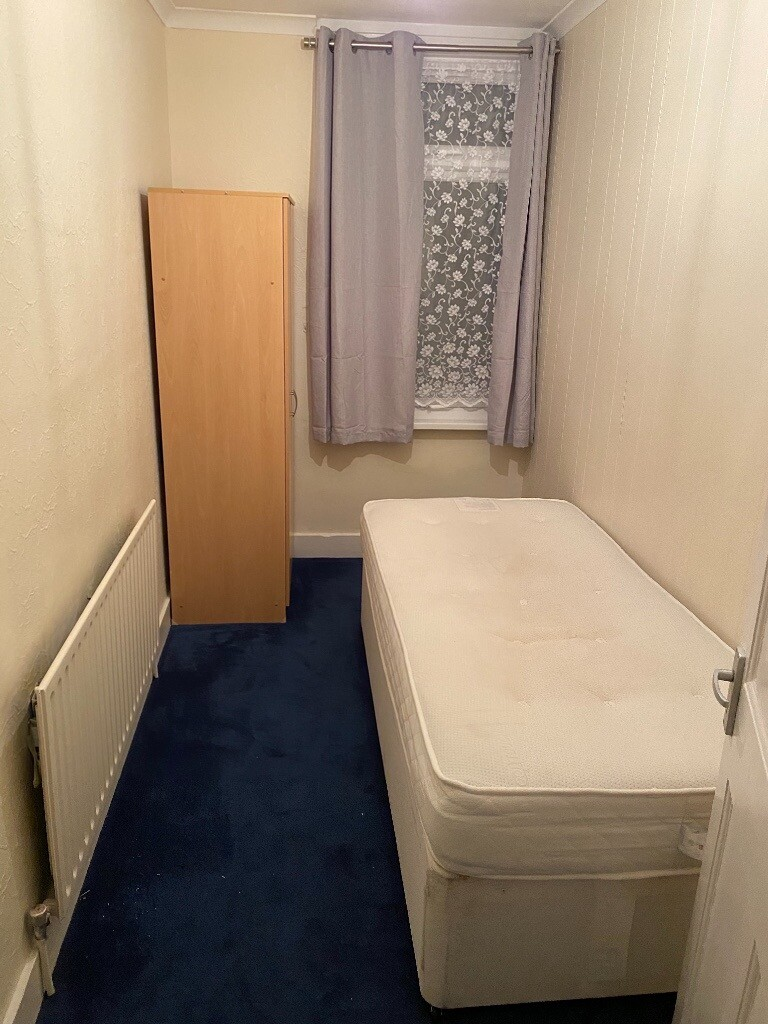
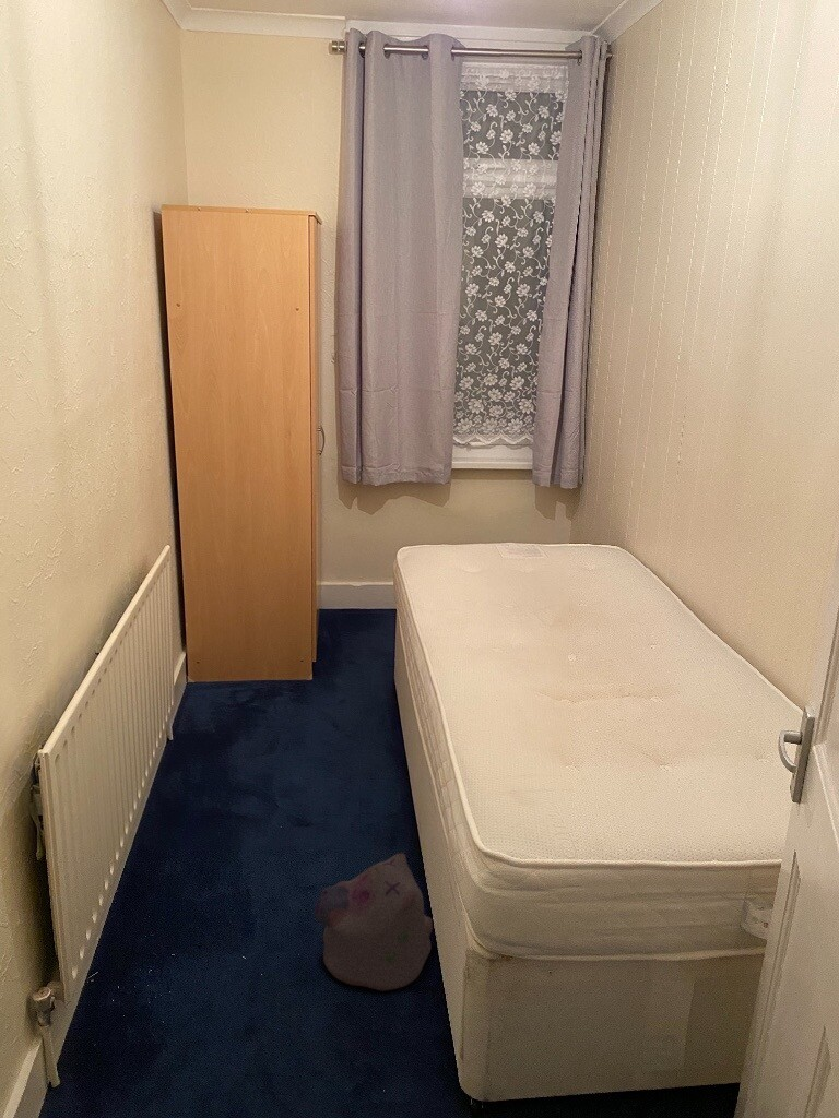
+ plush toy [312,852,434,992]
